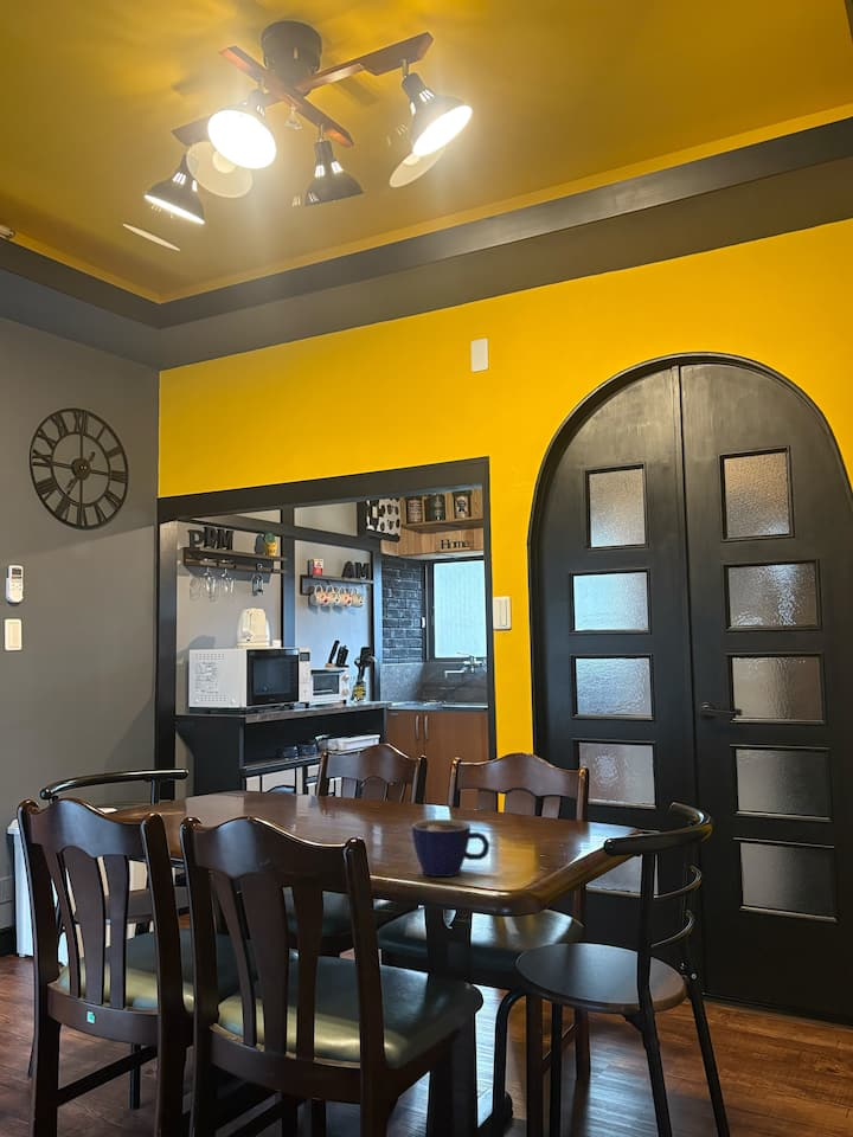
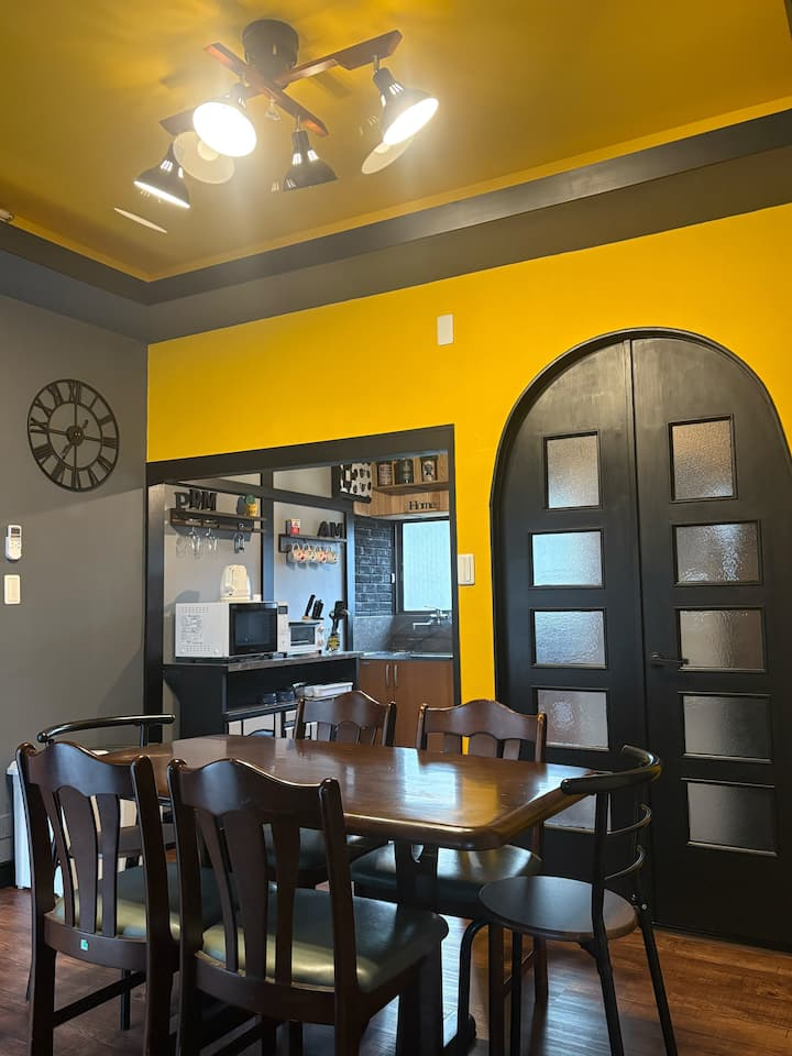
- cup [411,818,490,878]
